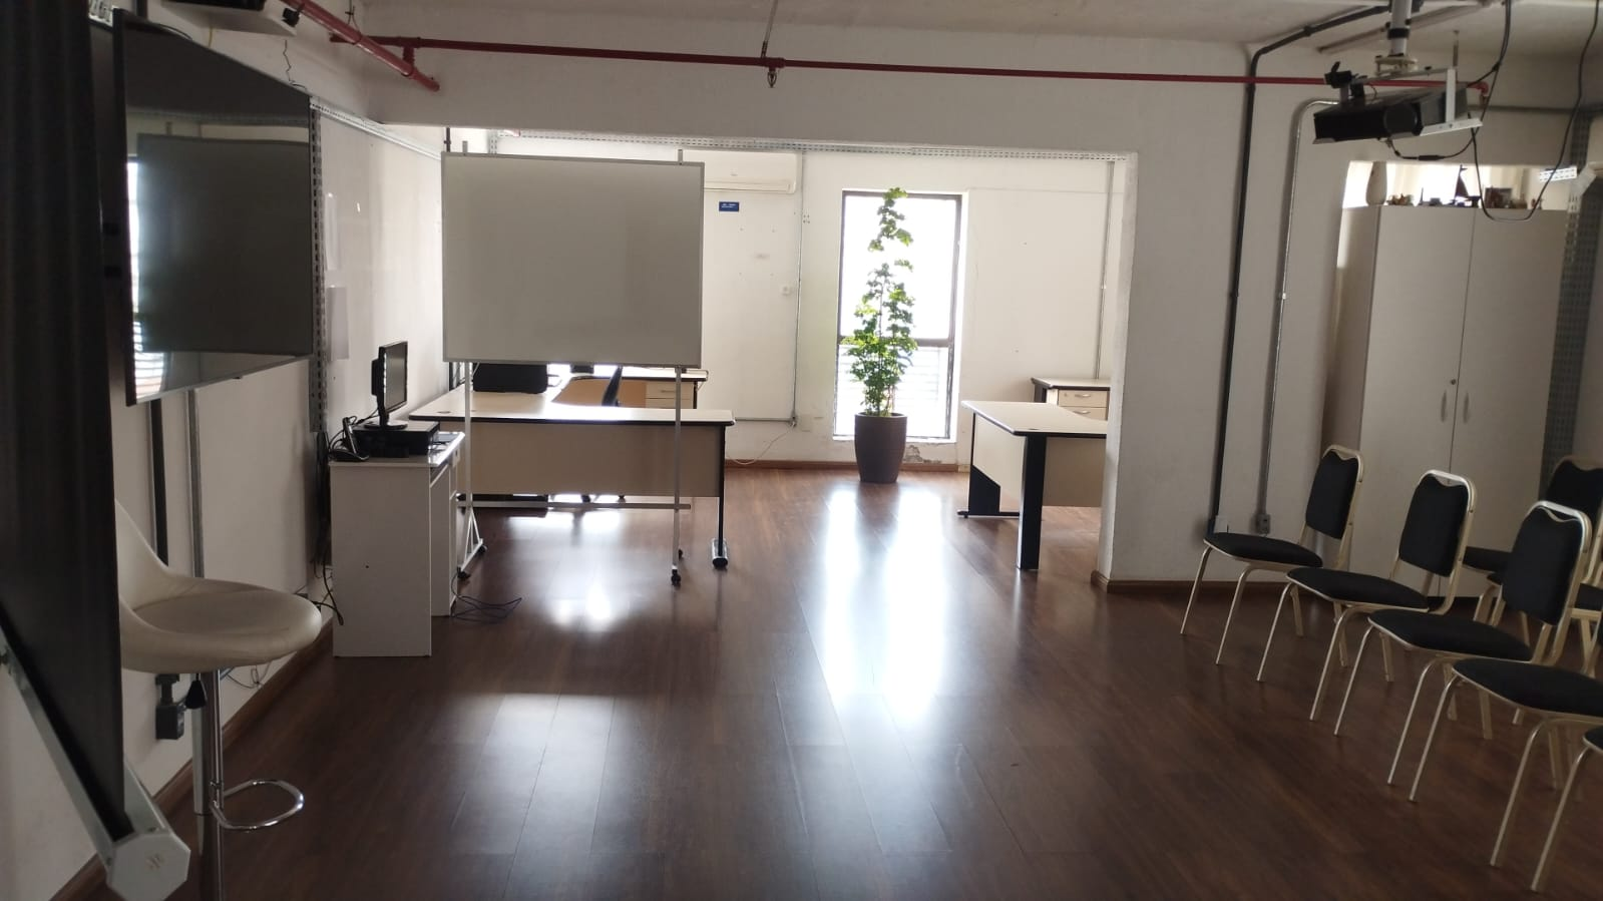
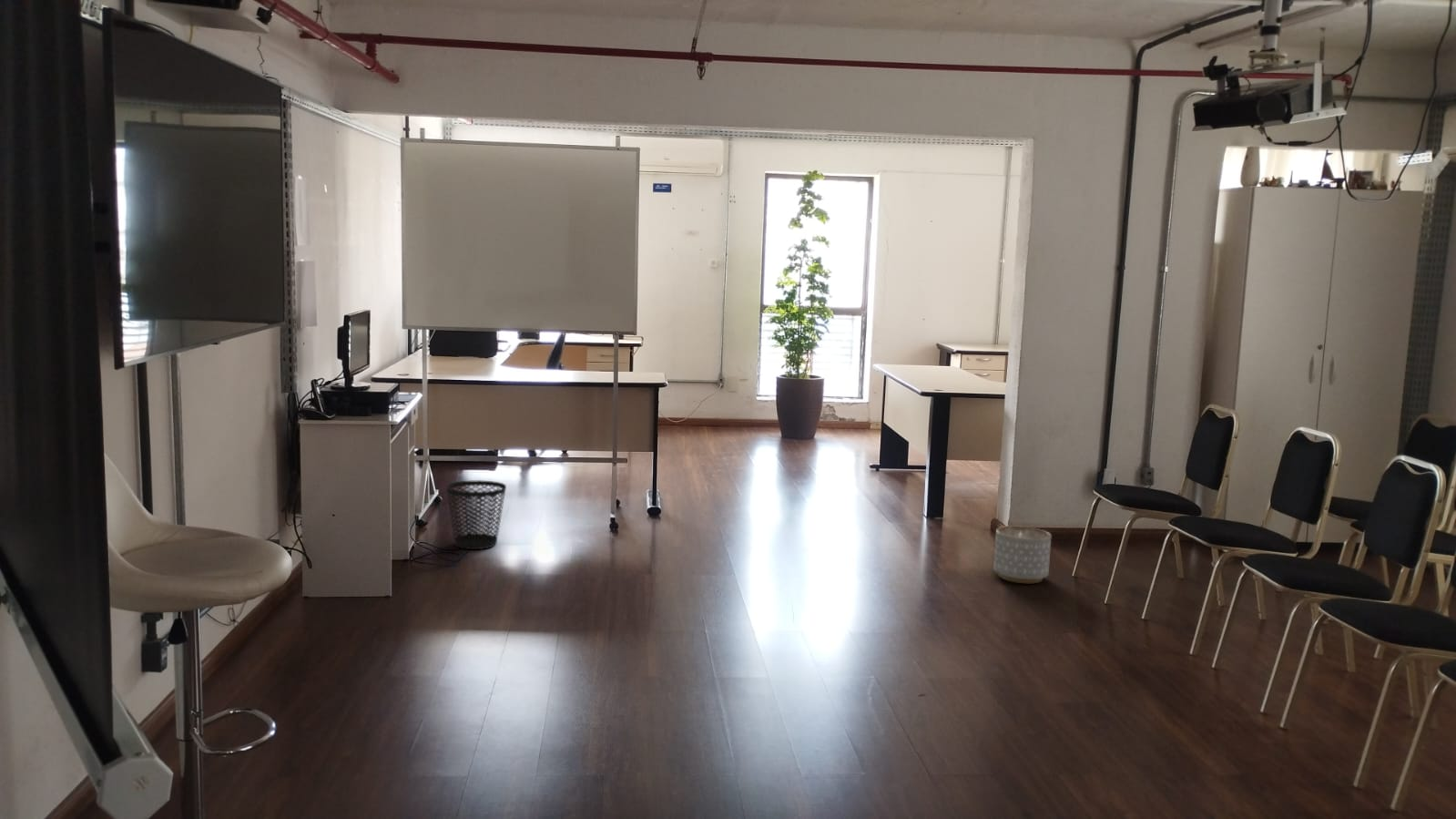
+ planter [993,525,1053,584]
+ wastebasket [445,479,507,550]
